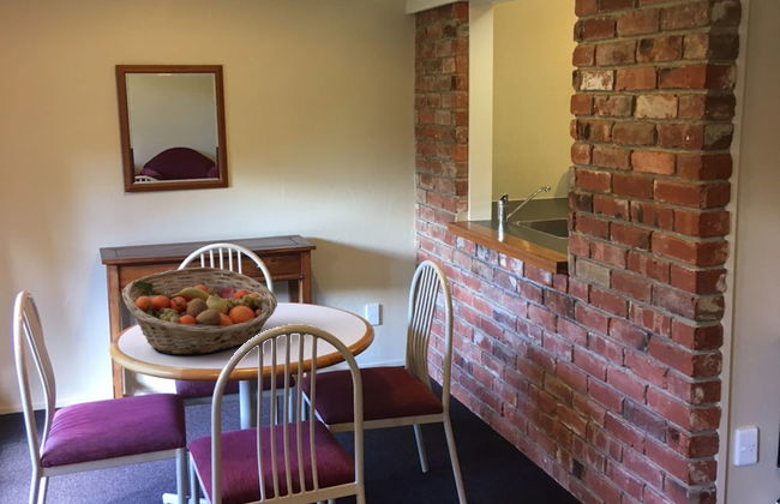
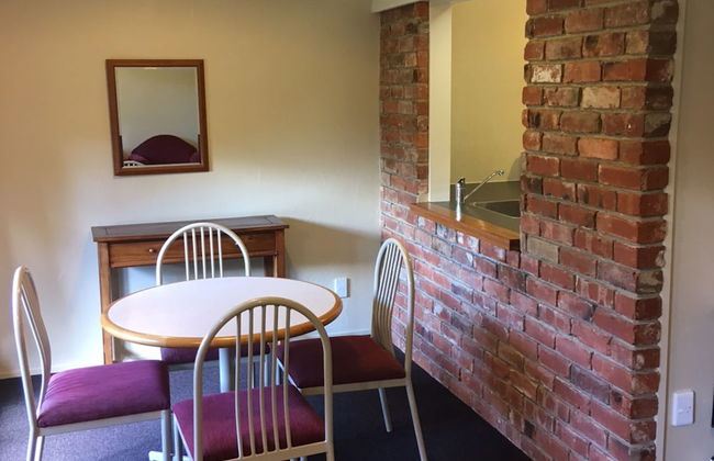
- fruit basket [121,266,278,356]
